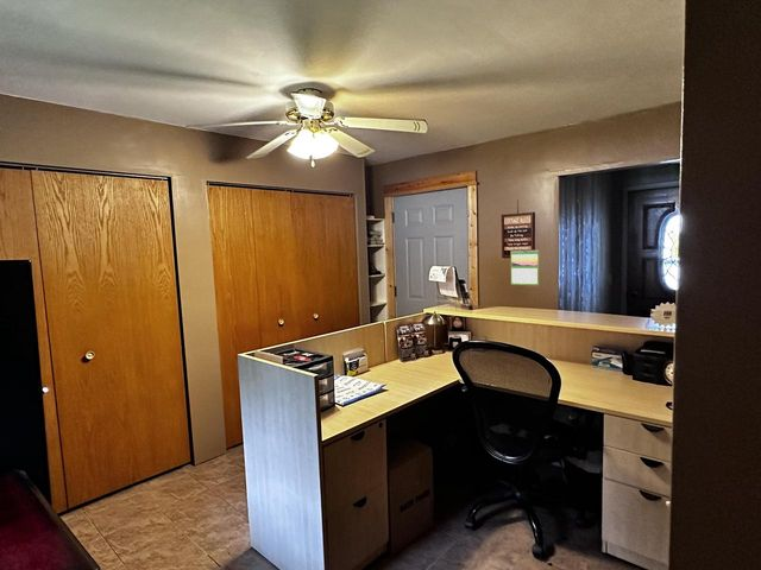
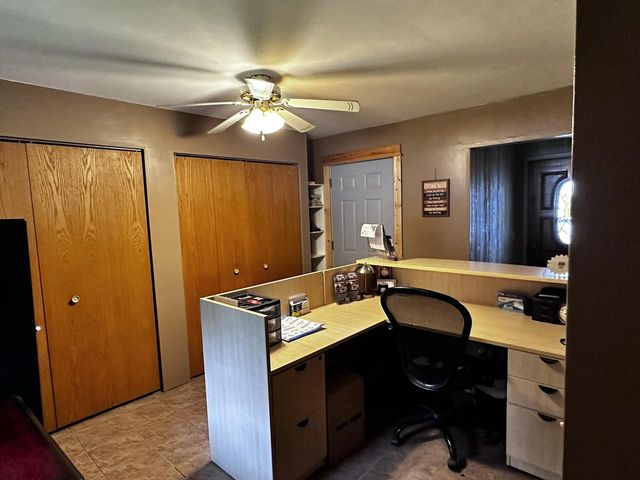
- calendar [510,249,540,286]
